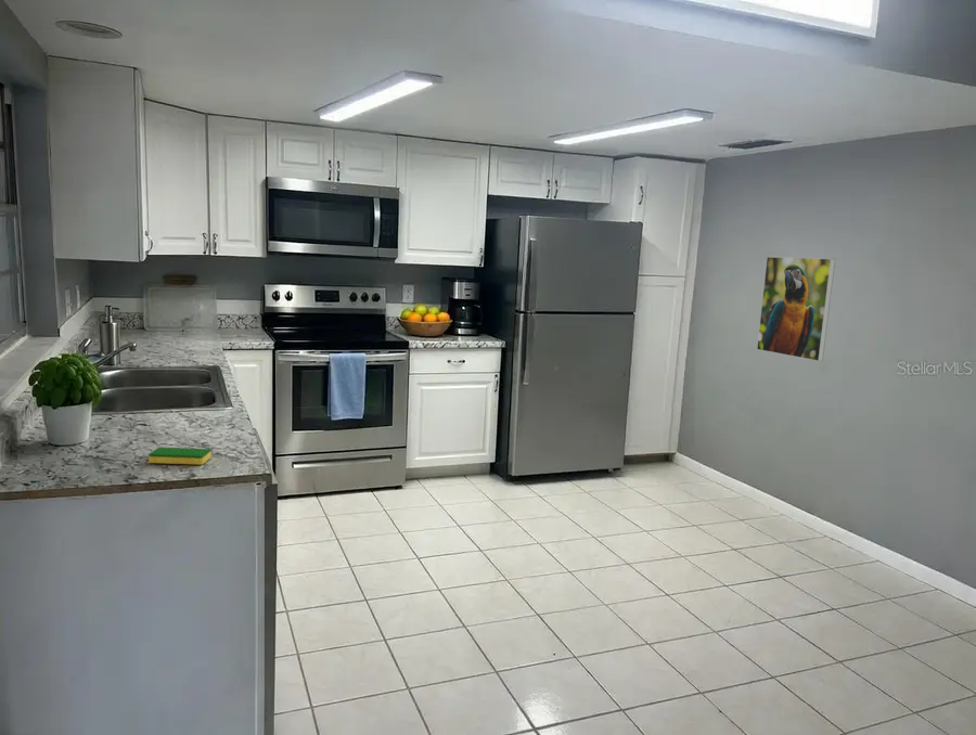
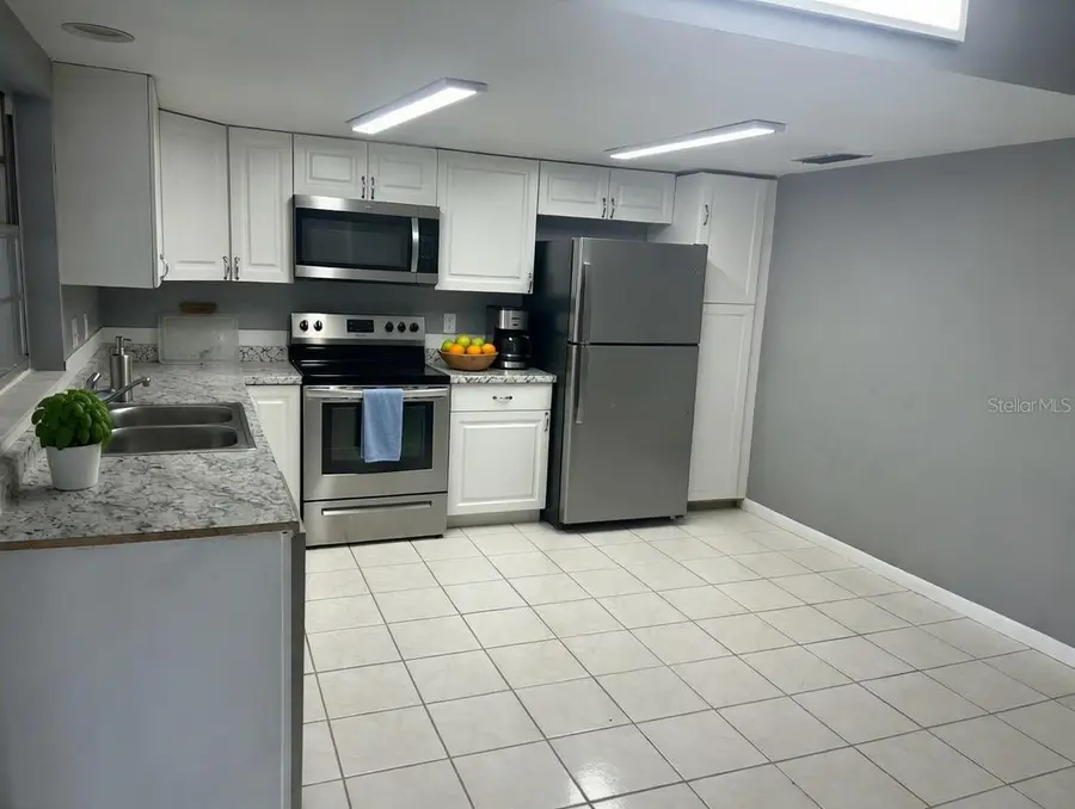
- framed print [756,256,836,362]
- dish sponge [147,447,213,466]
